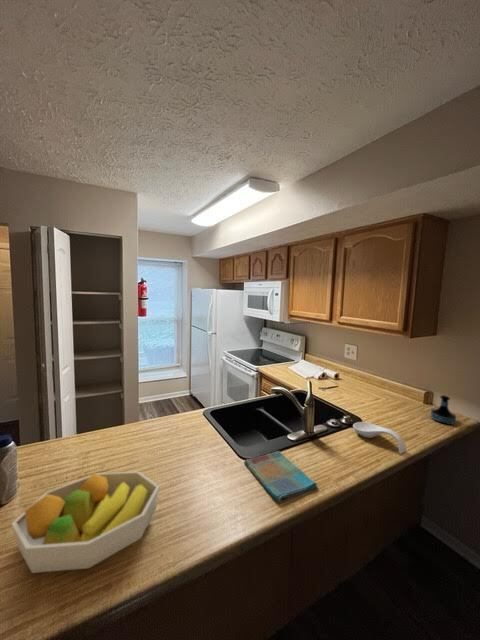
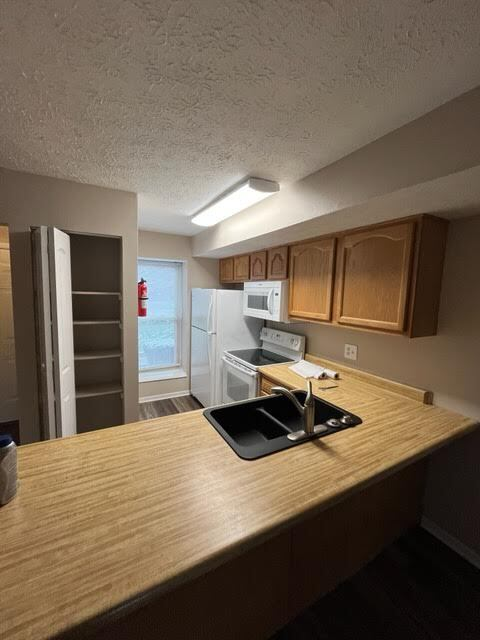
- fruit bowl [11,470,161,574]
- spoon rest [352,421,407,455]
- dish towel [243,450,319,504]
- tequila bottle [429,394,457,426]
